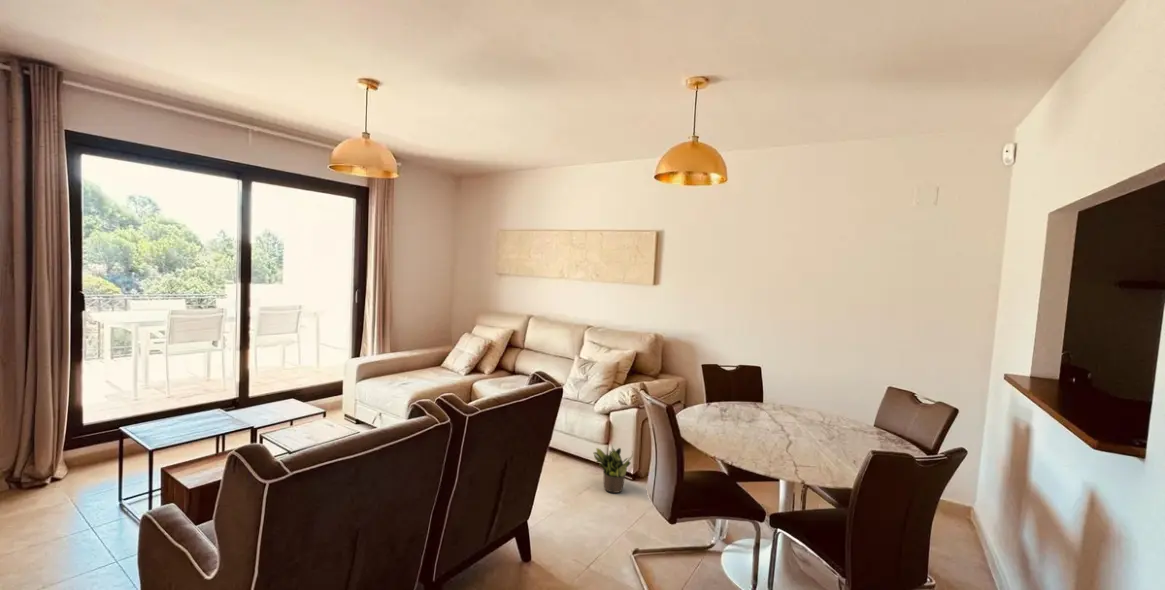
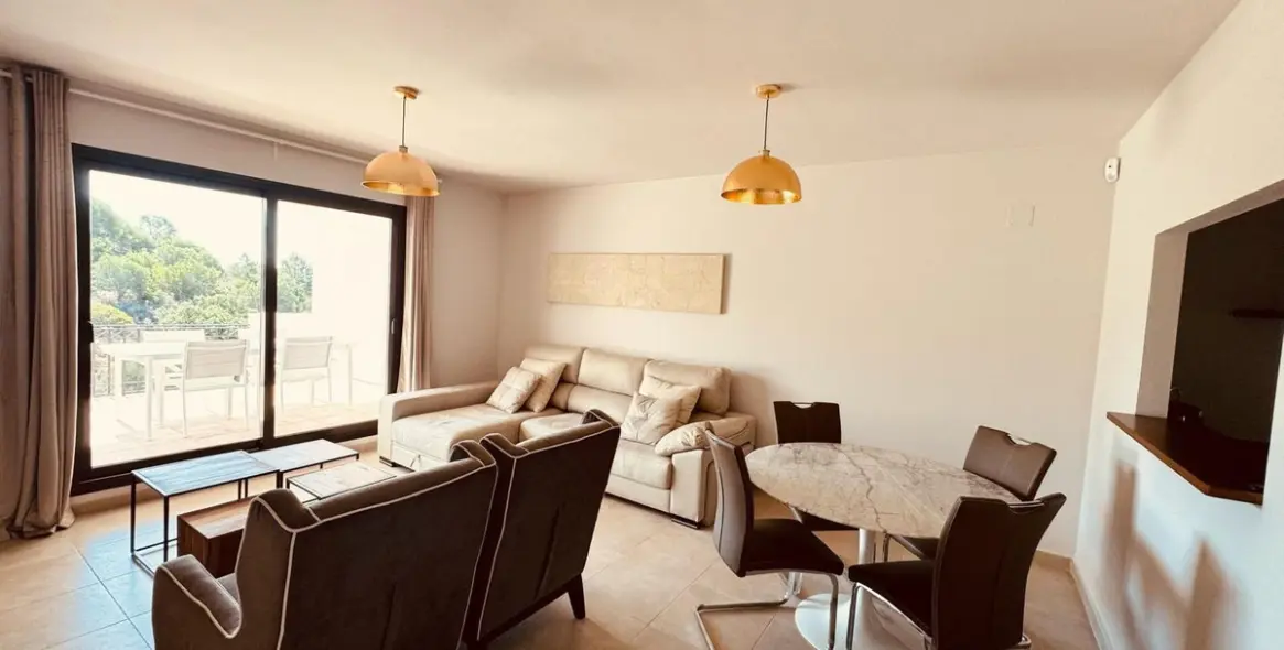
- potted plant [593,444,634,494]
